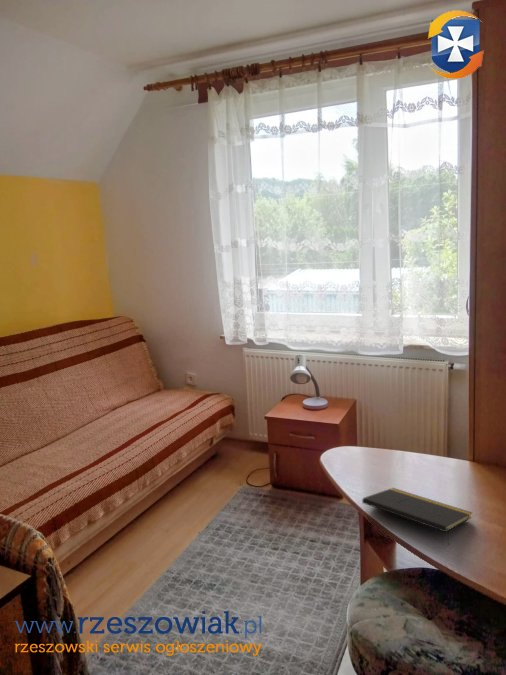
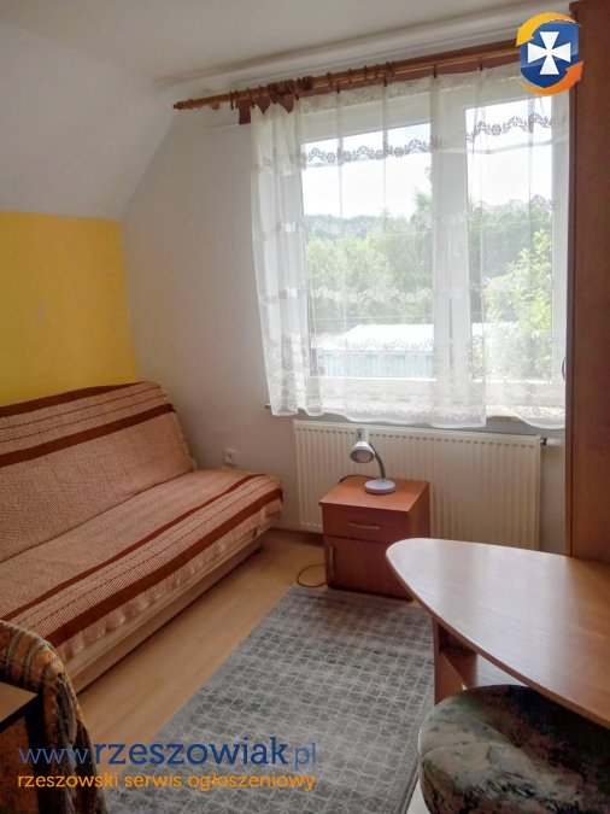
- notepad [361,487,473,546]
